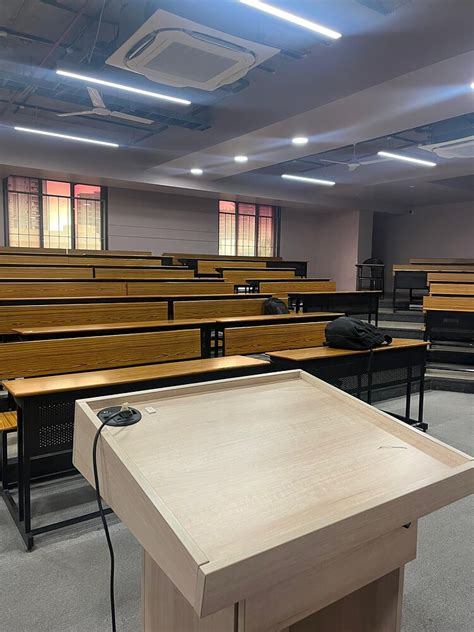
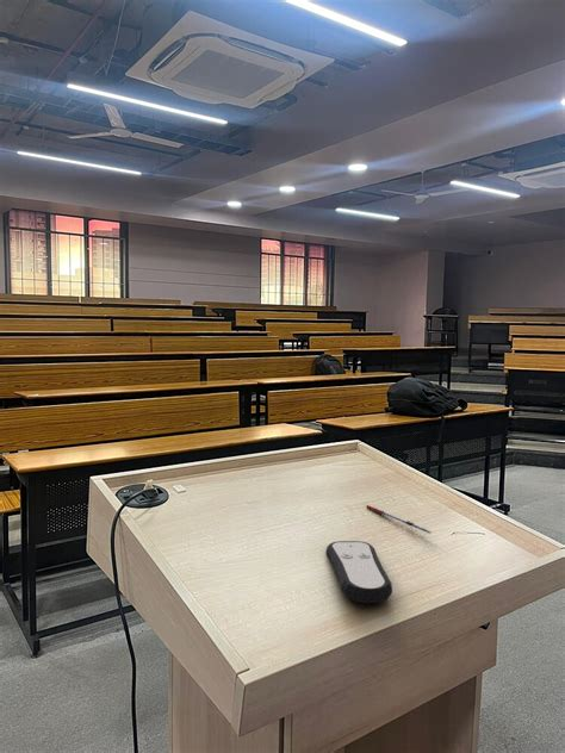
+ pen [365,504,433,535]
+ remote control [325,540,393,604]
